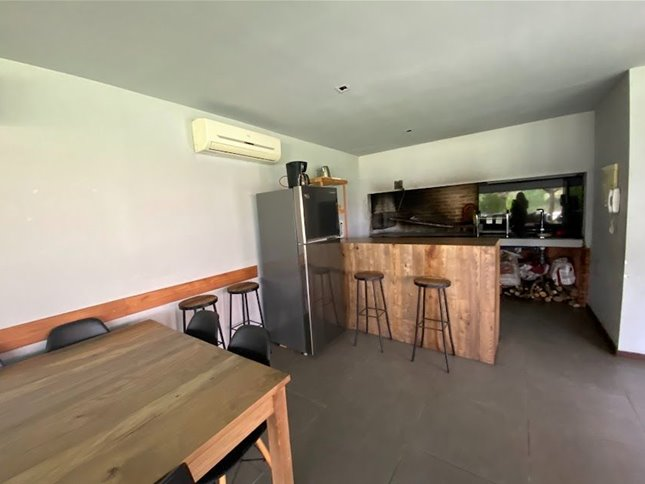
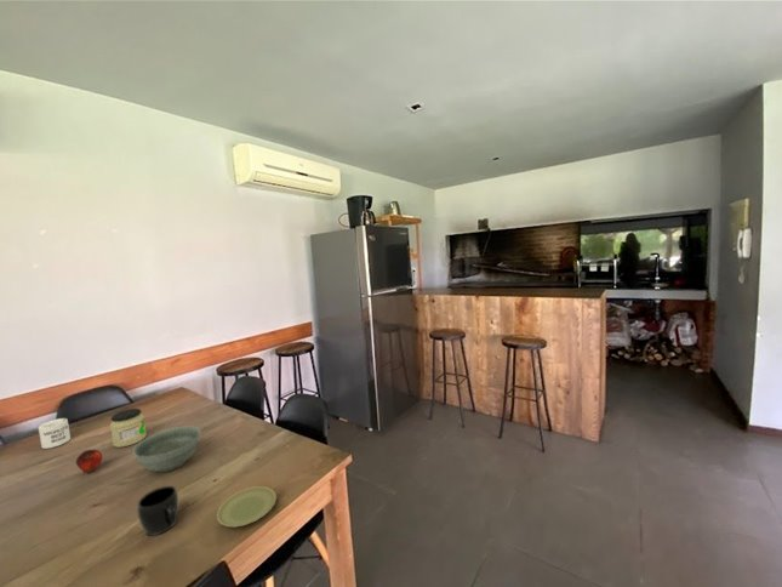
+ plate [216,485,278,528]
+ mug [38,417,72,450]
+ jar [109,408,148,449]
+ mug [136,485,179,537]
+ bowl [131,426,202,473]
+ apple [75,449,103,474]
